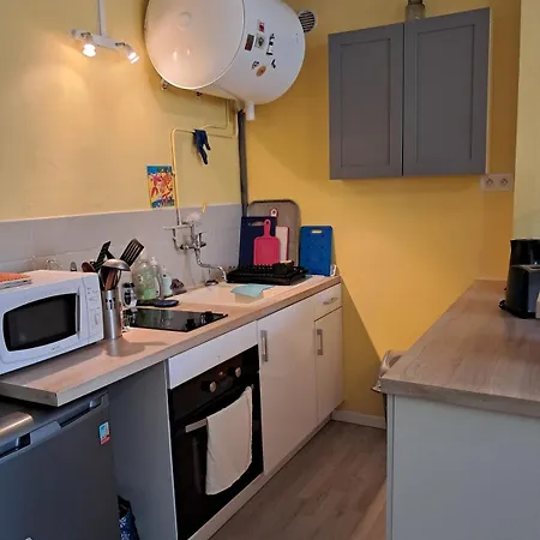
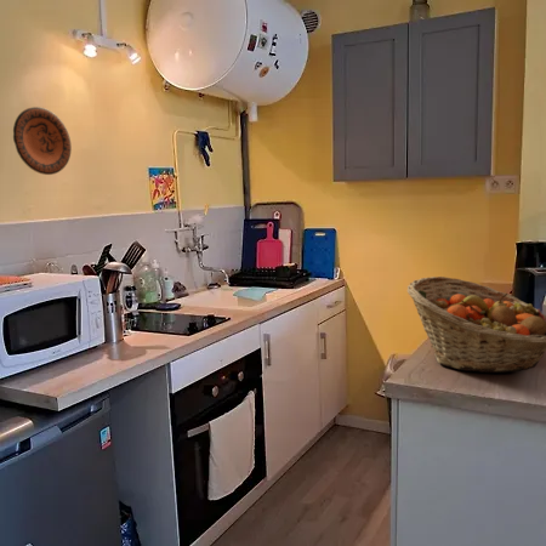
+ decorative plate [12,106,73,176]
+ fruit basket [406,275,546,374]
